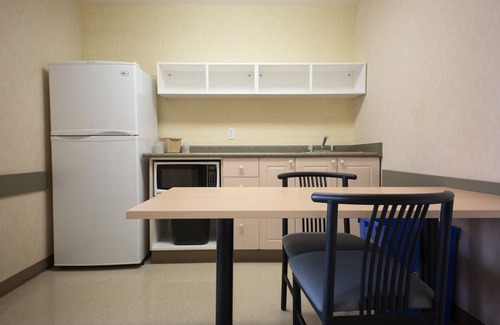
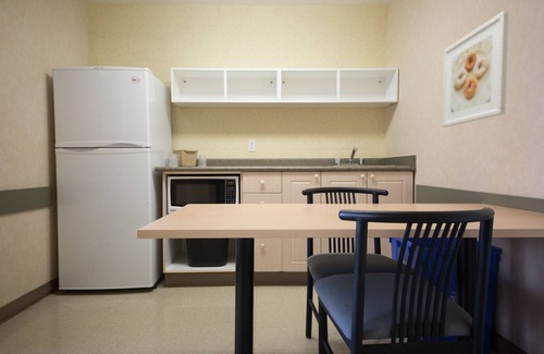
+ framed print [442,10,509,129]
